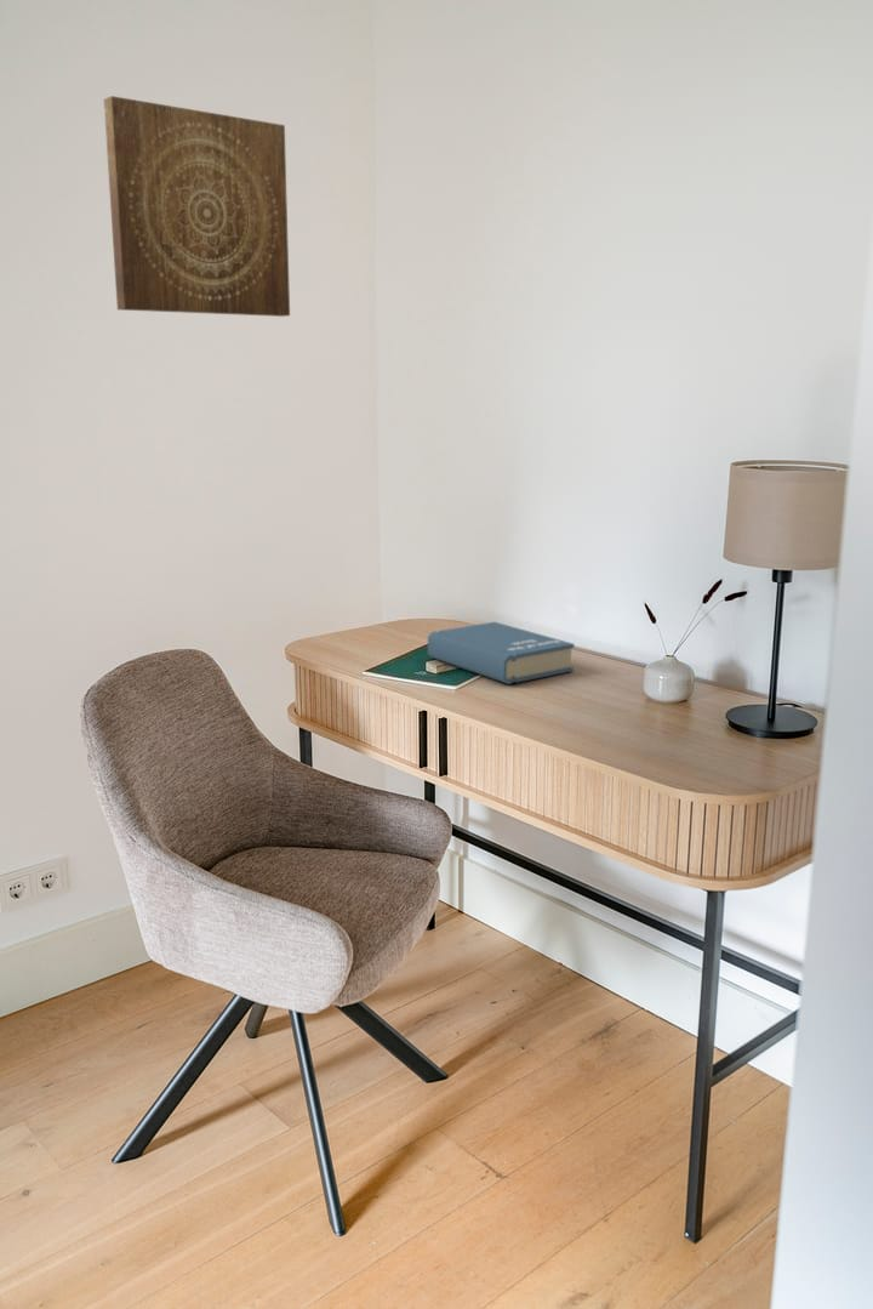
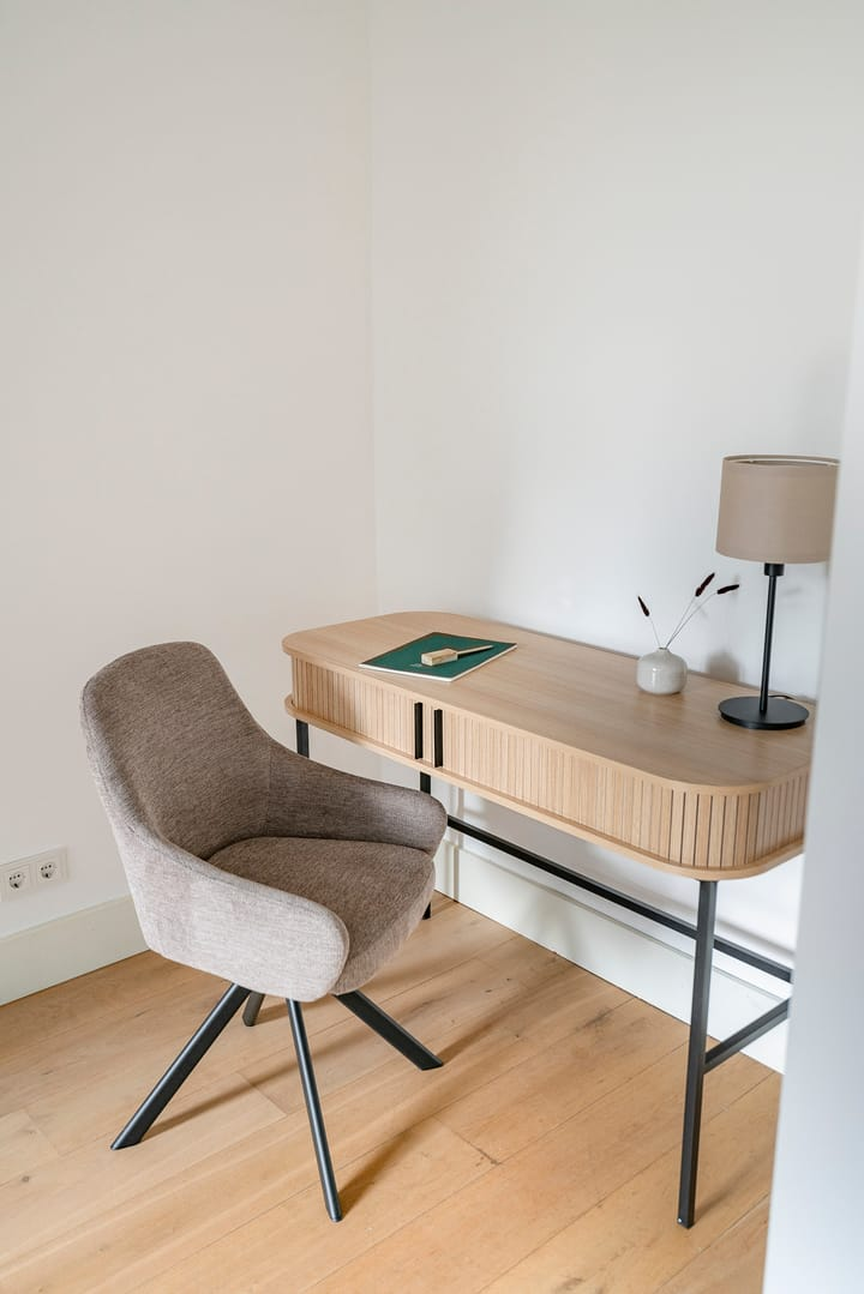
- book [427,621,575,685]
- wall art [103,95,291,318]
